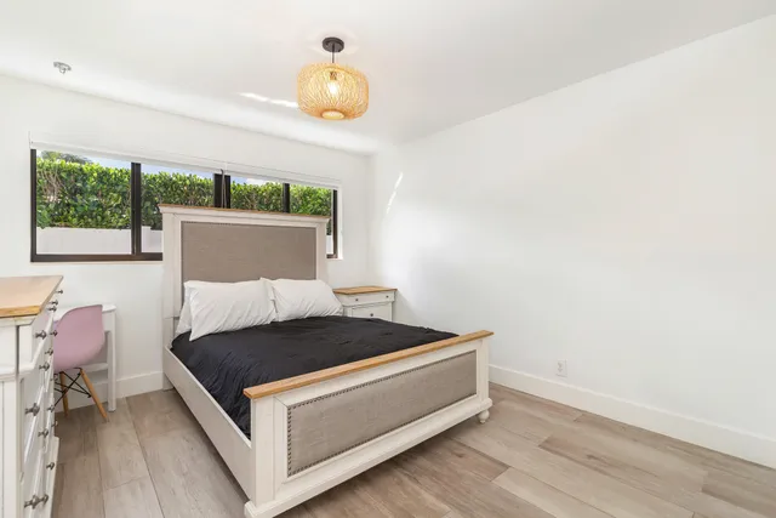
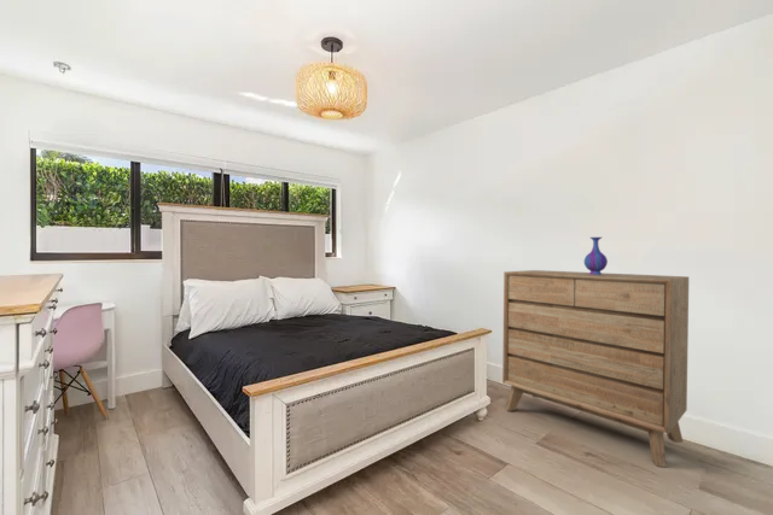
+ dresser [501,269,690,469]
+ vase [583,236,609,275]
